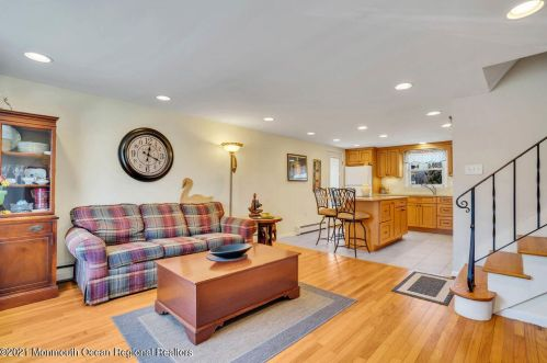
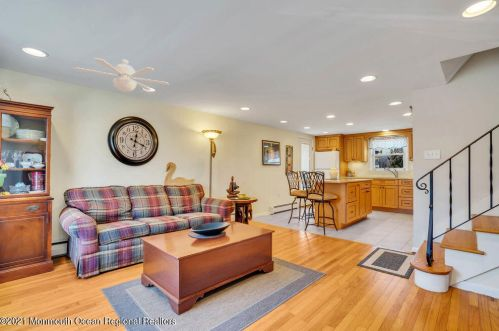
+ ceiling fan [73,57,170,93]
